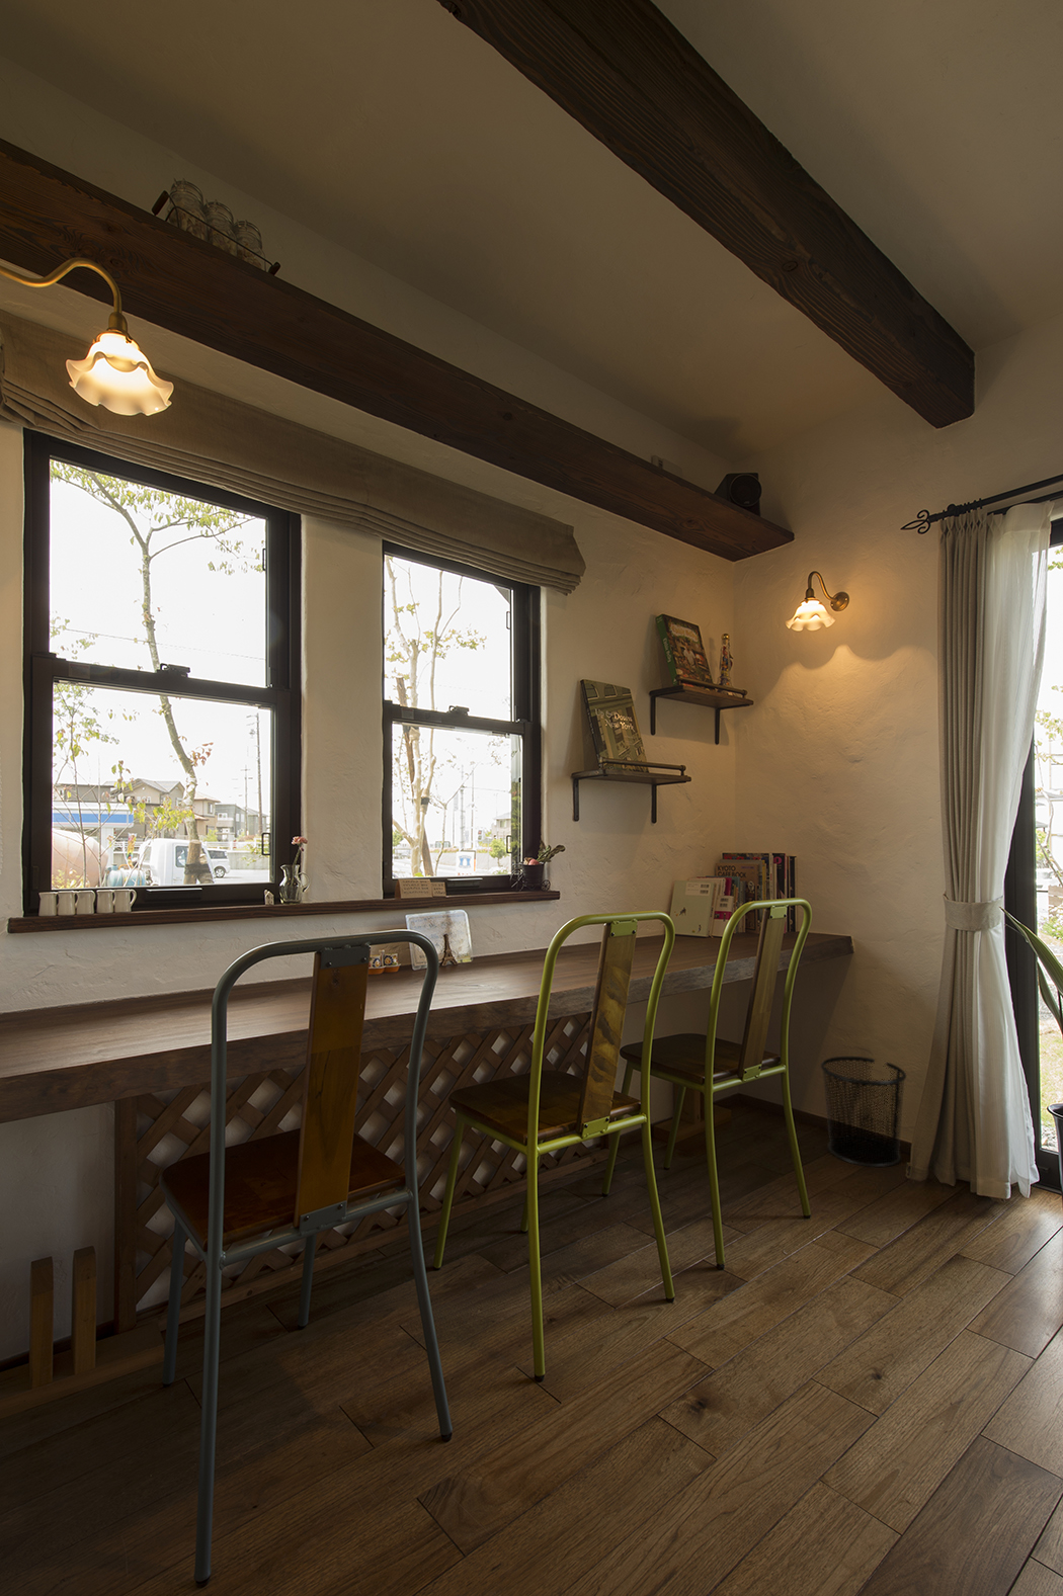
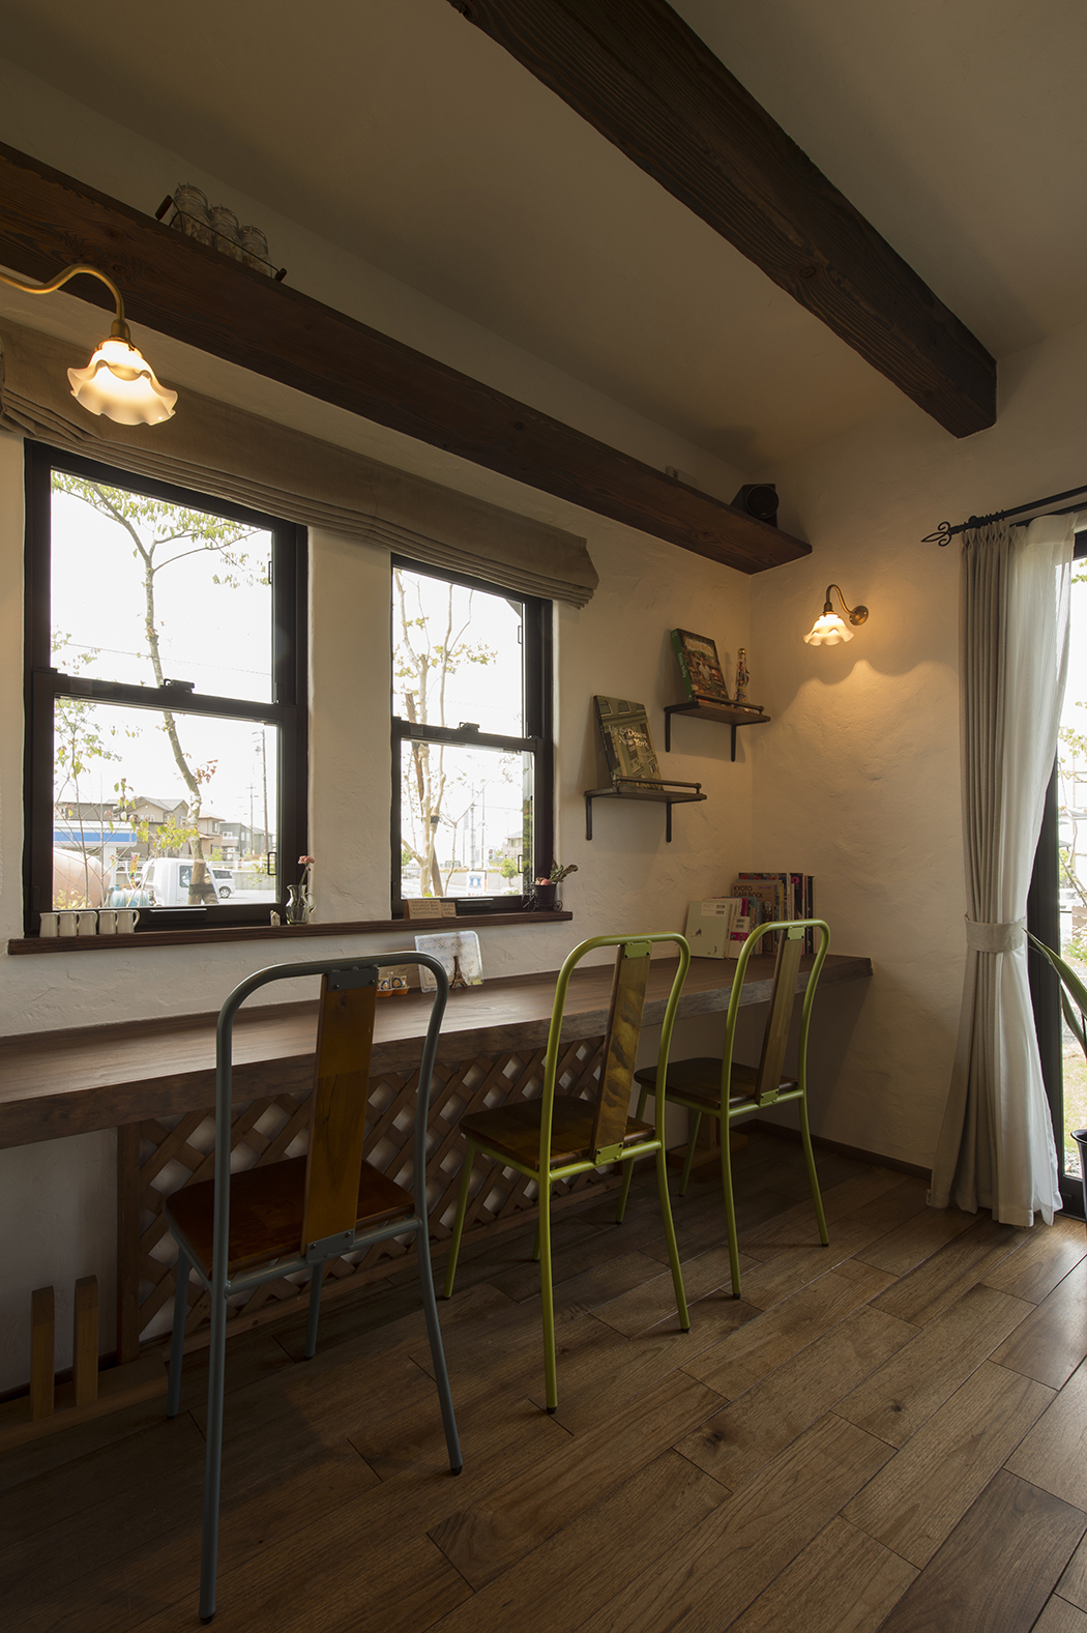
- waste bin [820,1055,908,1168]
